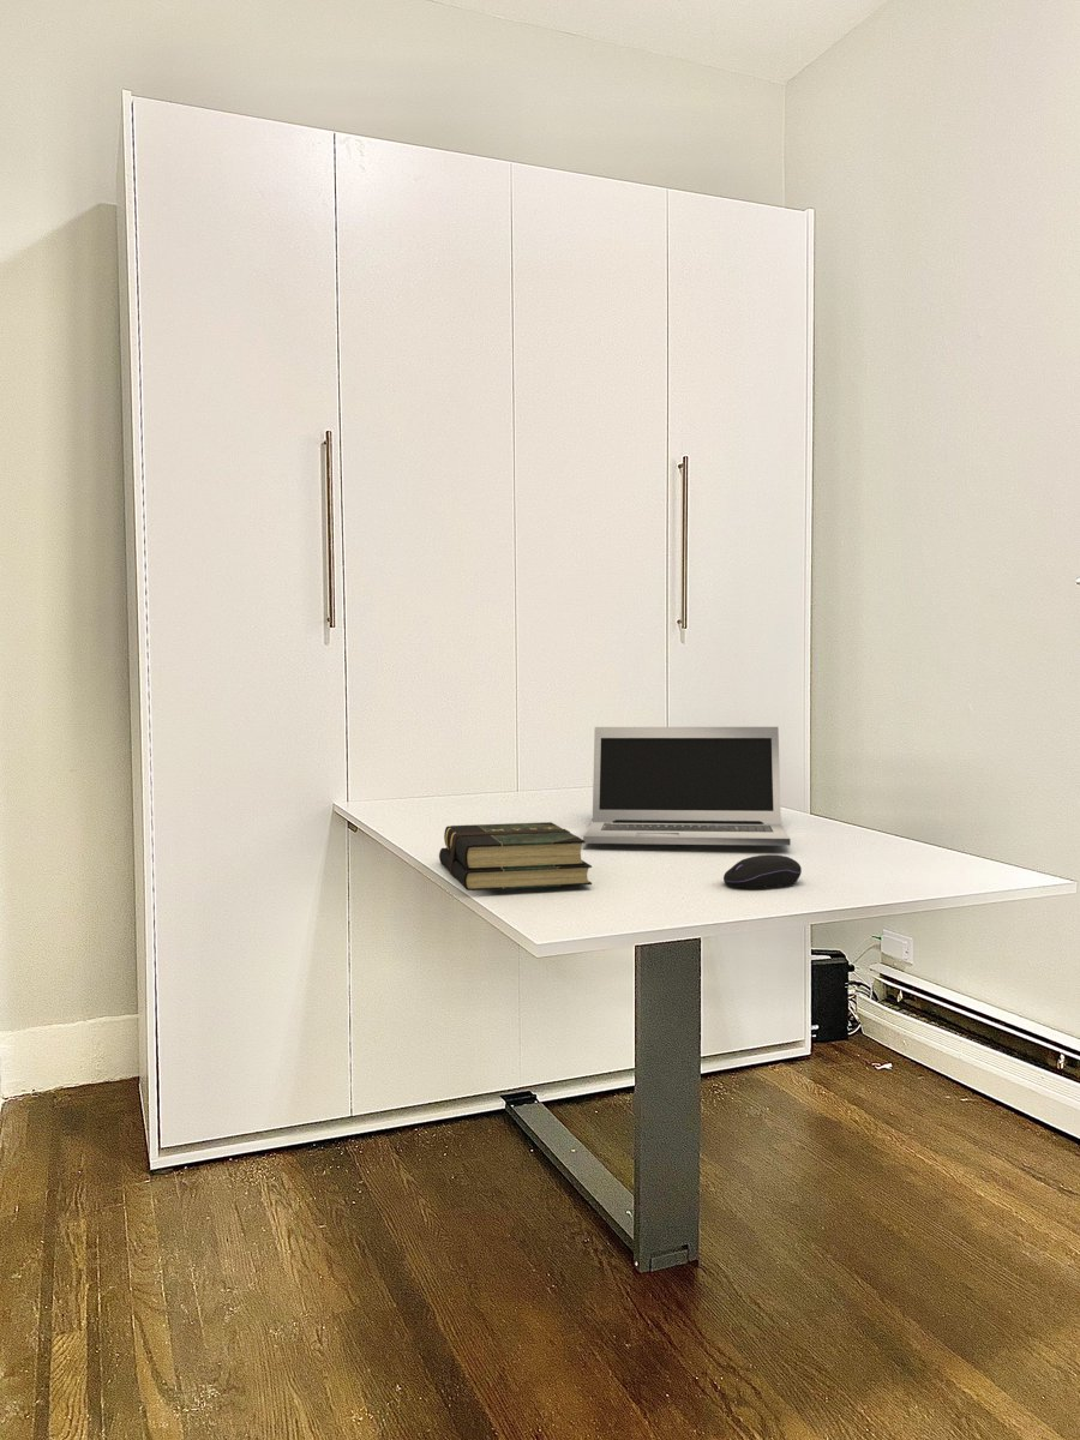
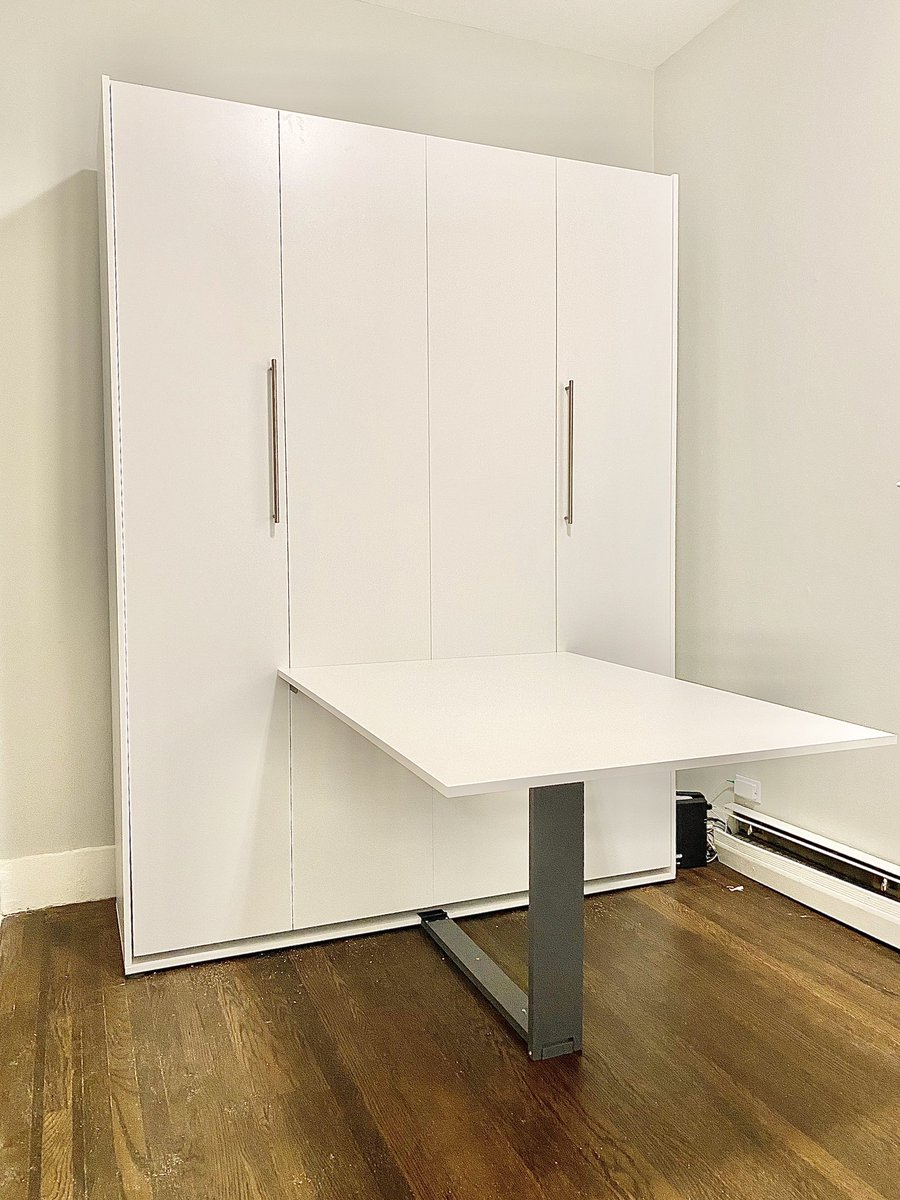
- book [438,821,593,892]
- laptop [582,726,792,847]
- computer mouse [722,853,803,889]
